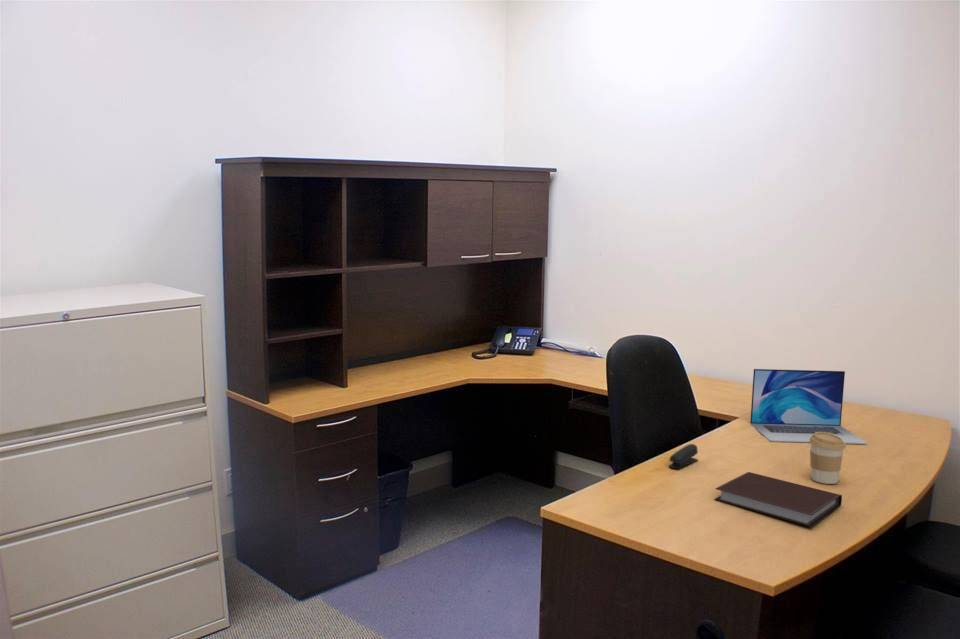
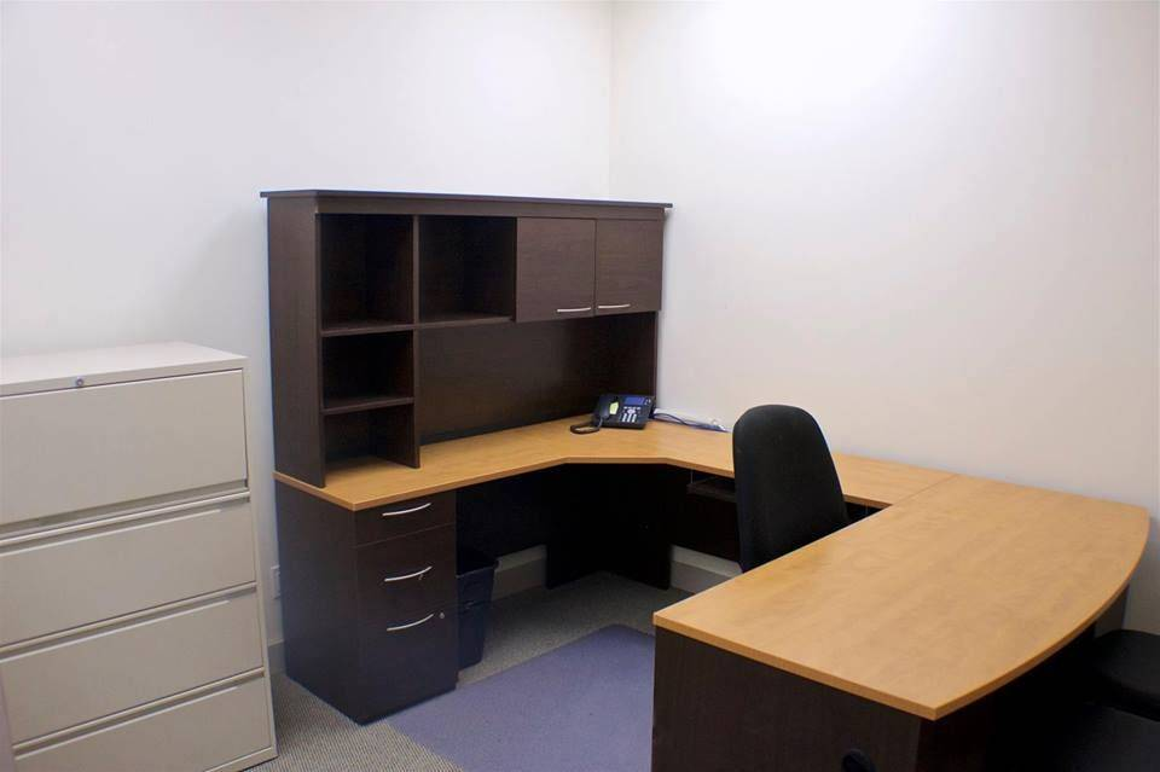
- laptop [749,368,869,445]
- coffee cup [809,432,847,485]
- stapler [668,443,699,469]
- notebook [714,471,843,528]
